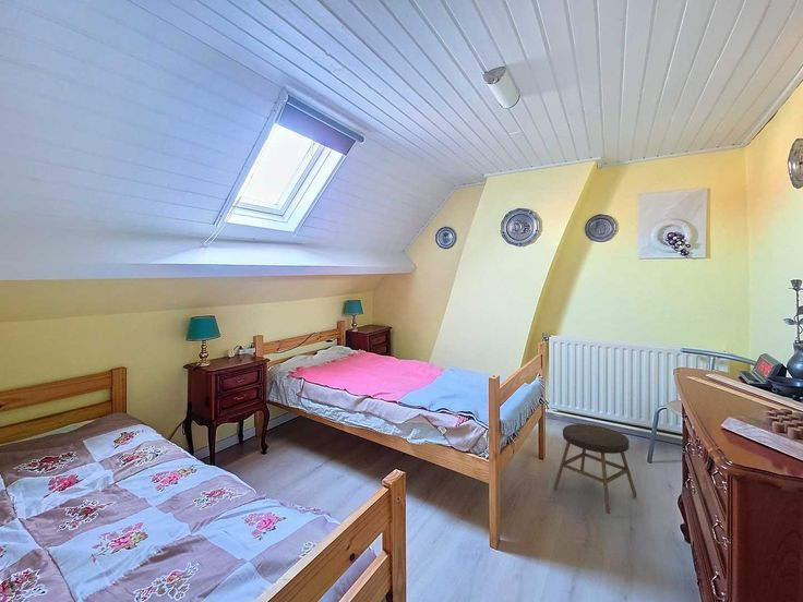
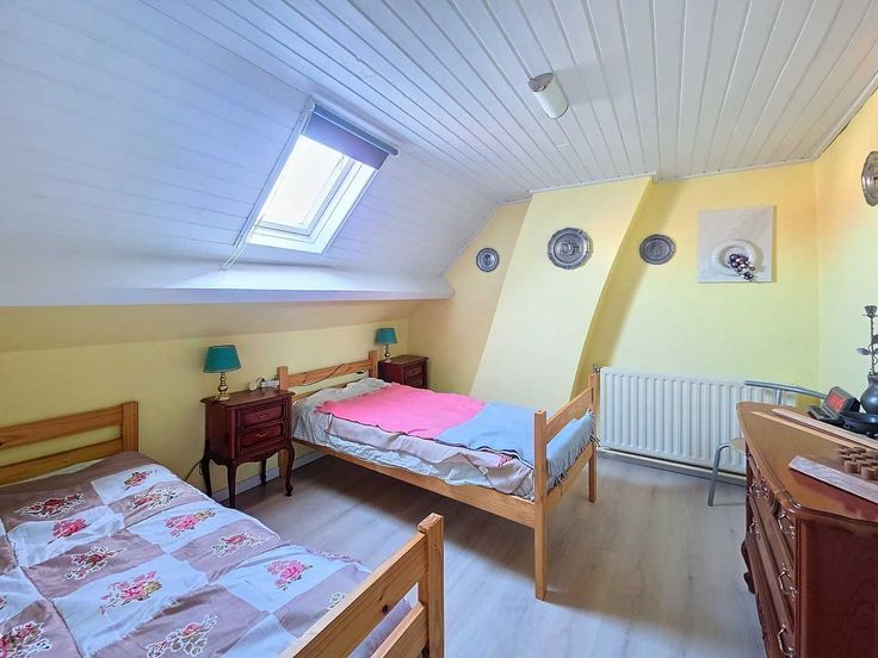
- stool [553,423,638,515]
